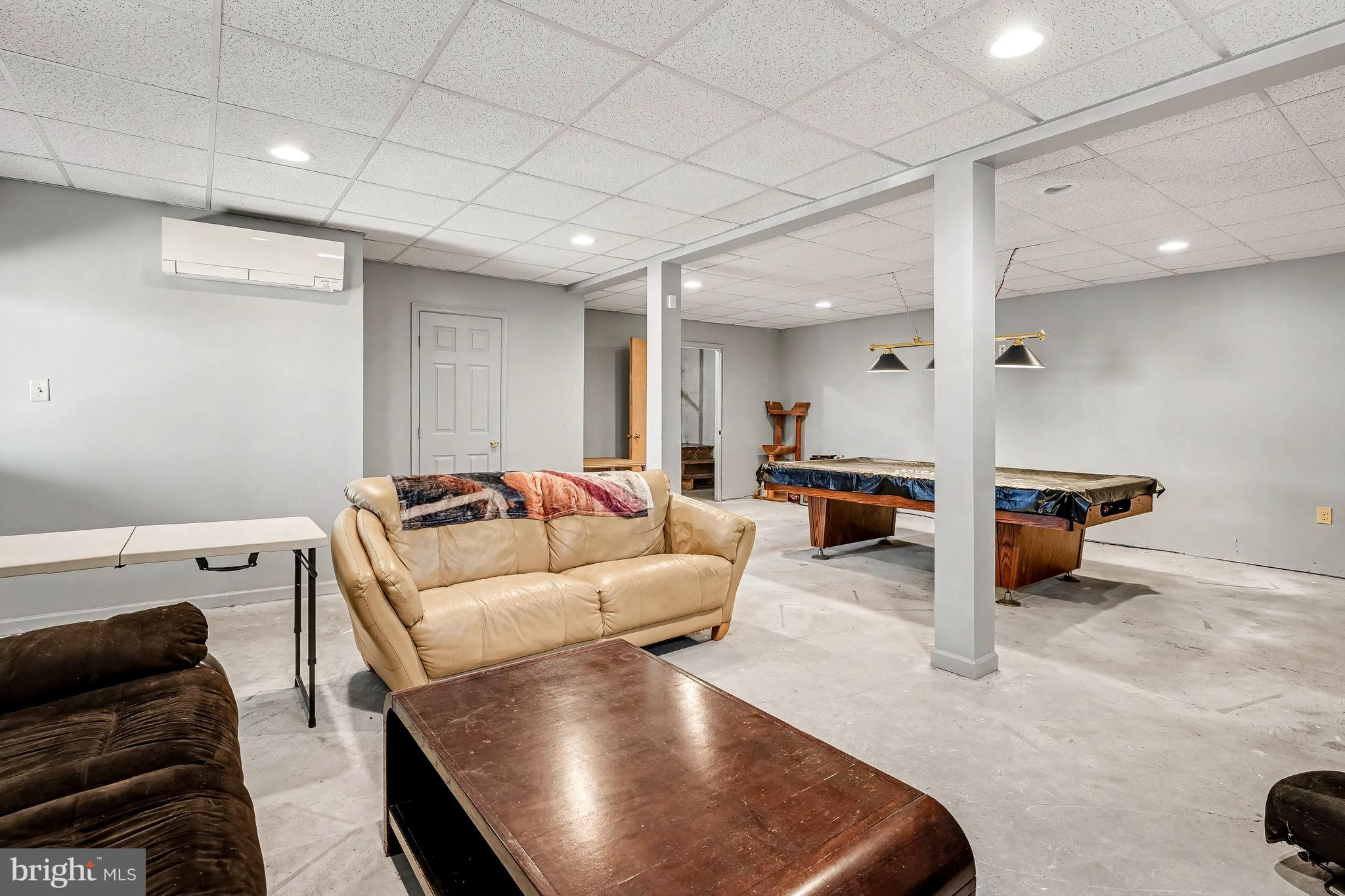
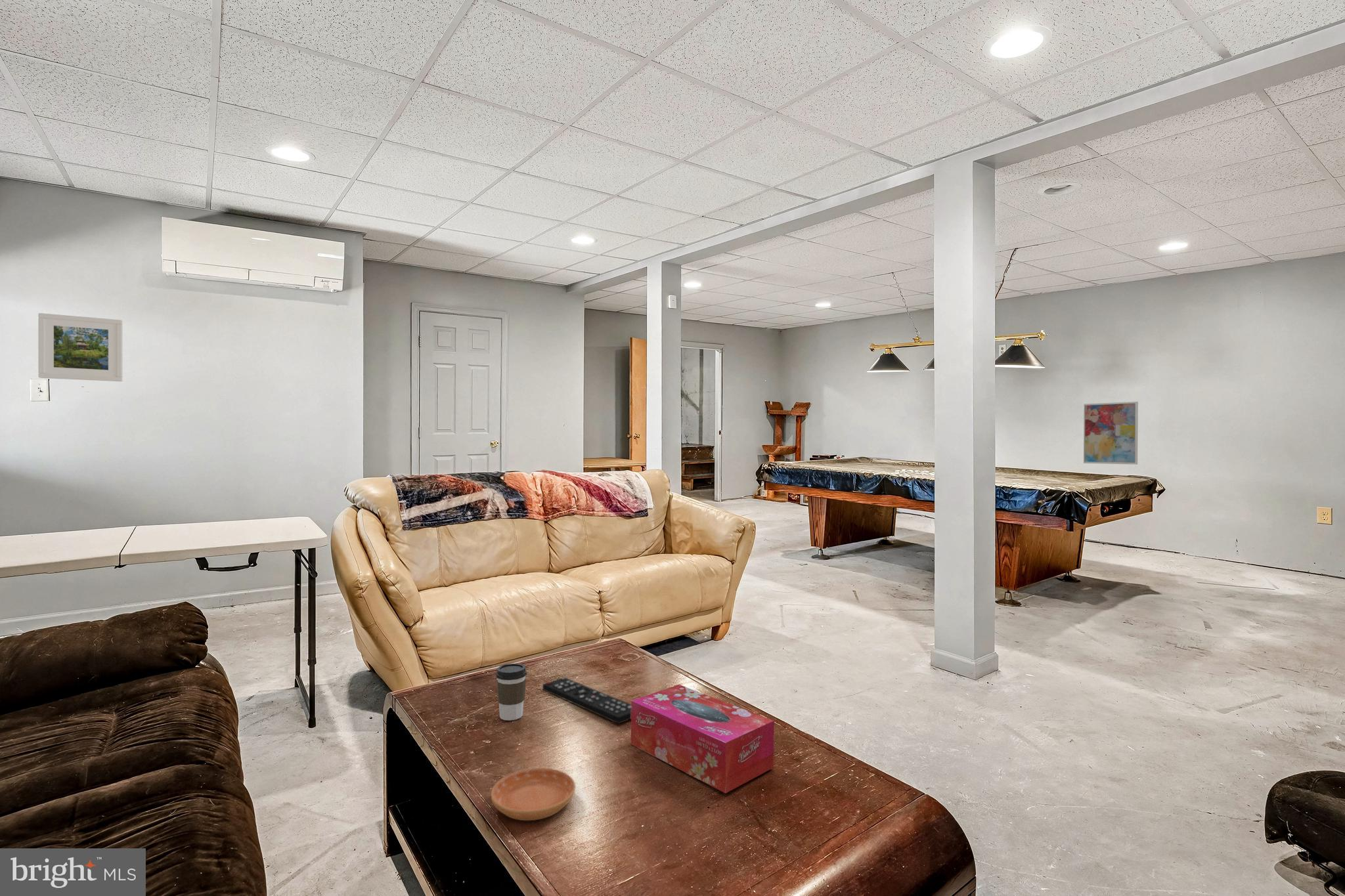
+ coffee cup [495,663,527,721]
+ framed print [37,312,123,382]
+ tissue box [630,684,774,794]
+ saucer [491,767,576,821]
+ remote control [542,677,631,725]
+ wall art [1083,401,1139,465]
